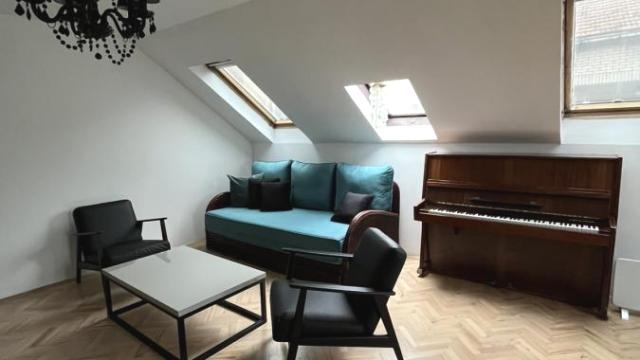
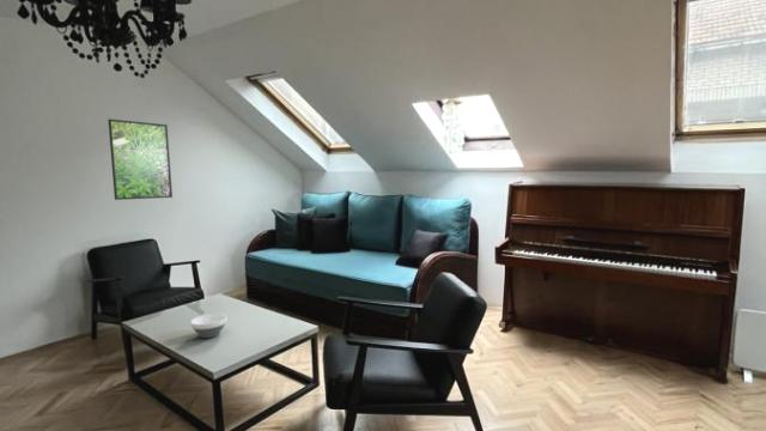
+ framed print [107,119,174,201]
+ bowl [189,312,229,339]
